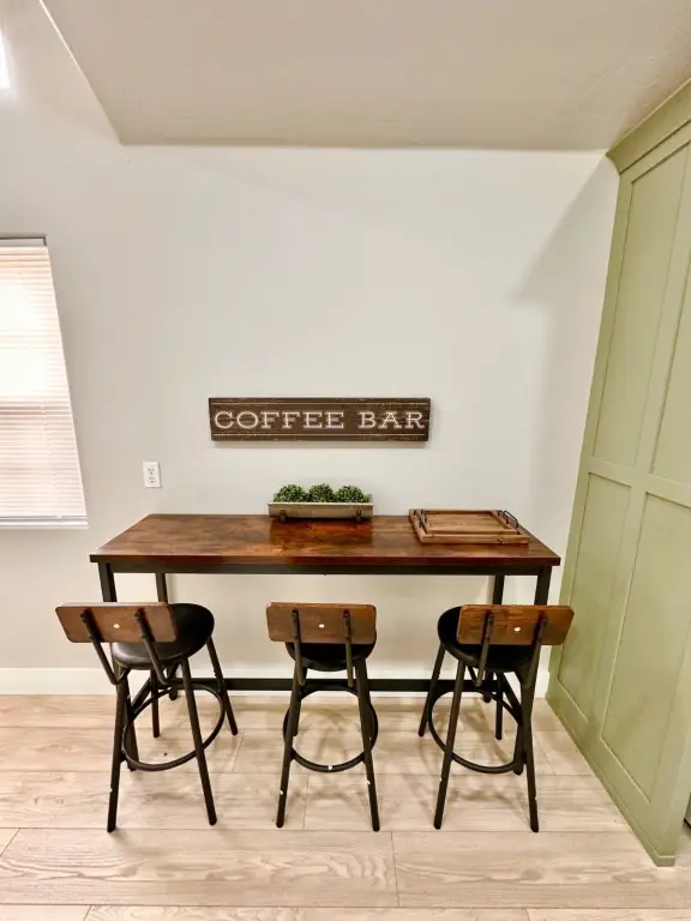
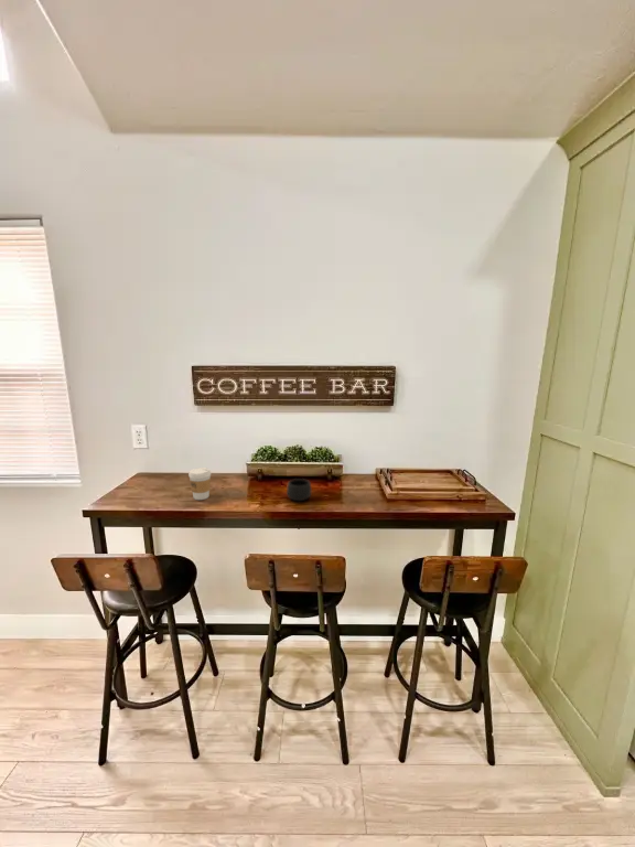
+ mug [286,478,312,502]
+ coffee cup [187,467,212,501]
